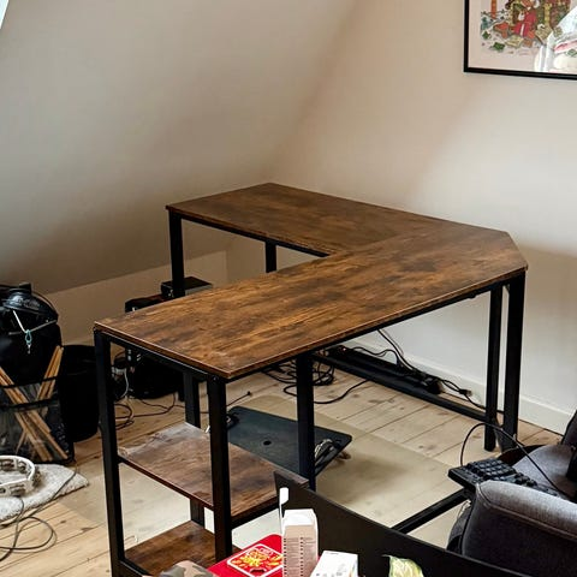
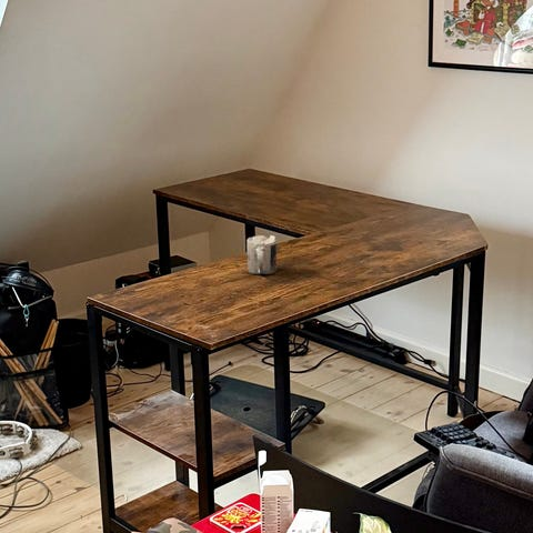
+ mug [247,234,278,275]
